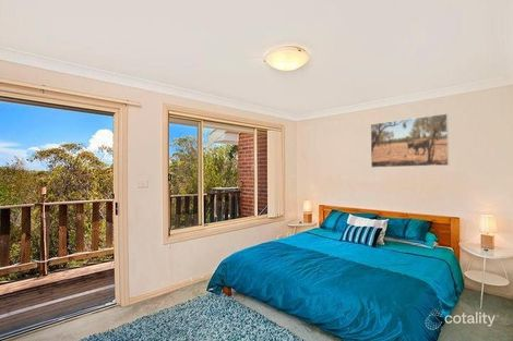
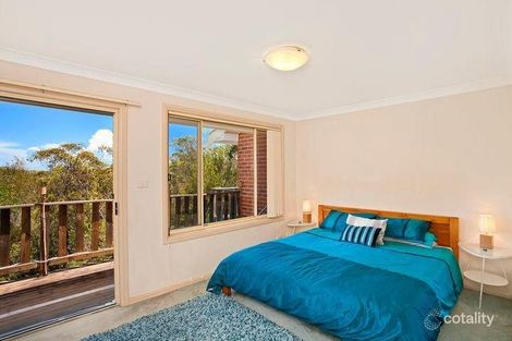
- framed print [369,112,450,169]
